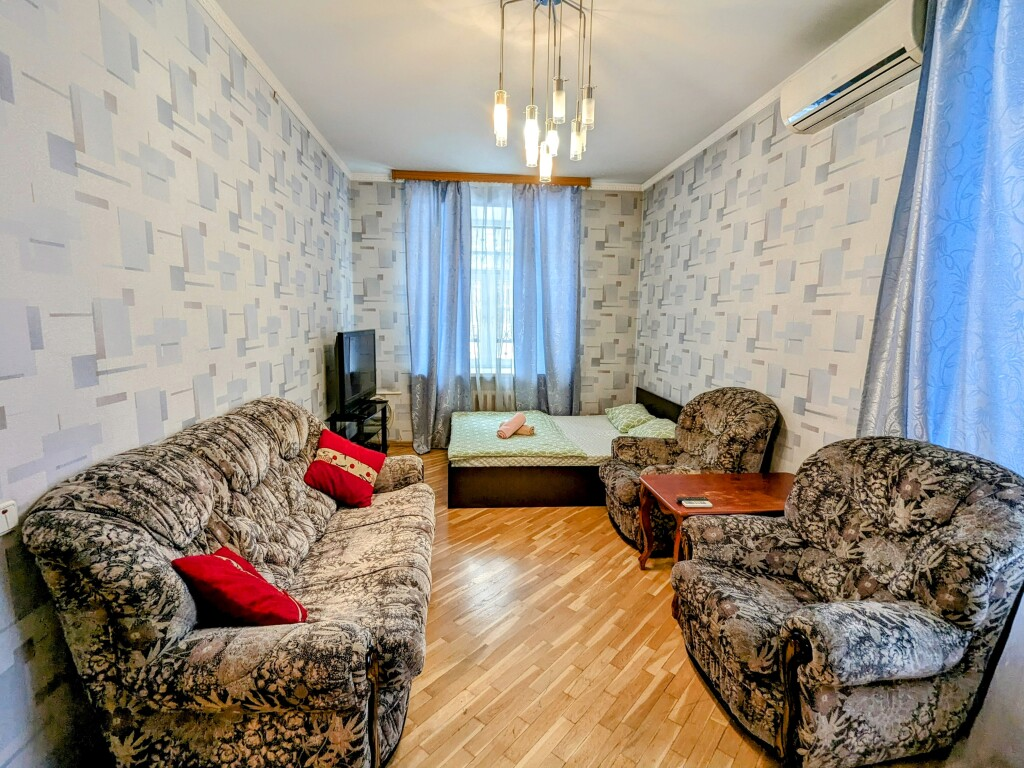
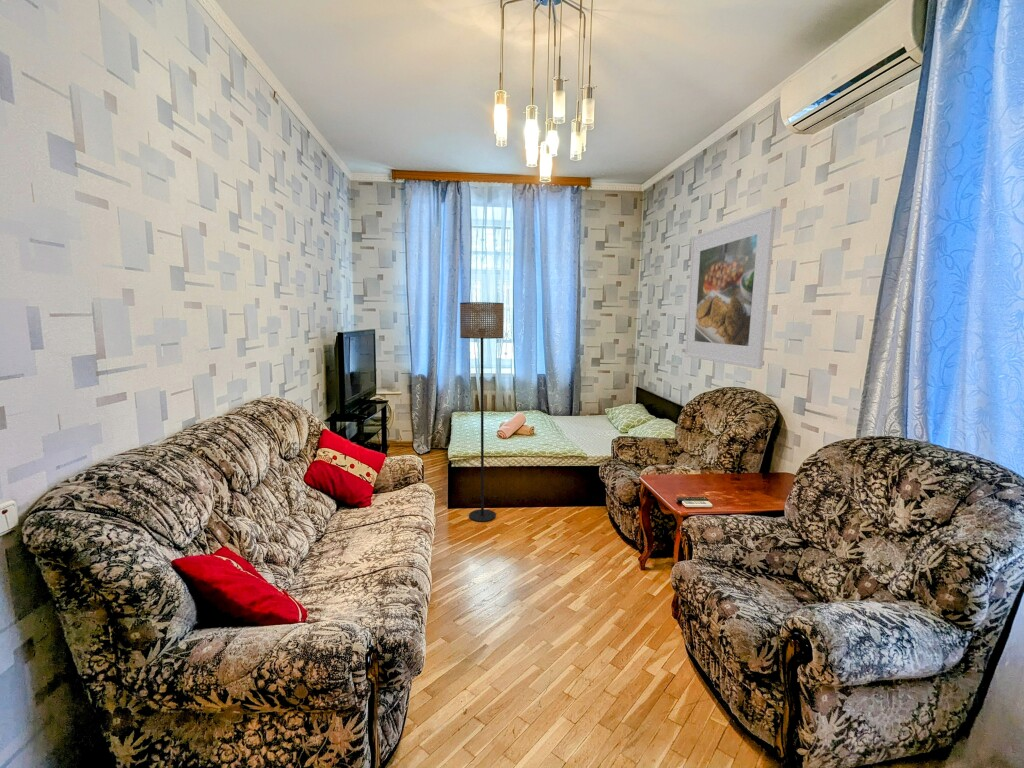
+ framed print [684,206,777,370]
+ floor lamp [459,301,505,523]
